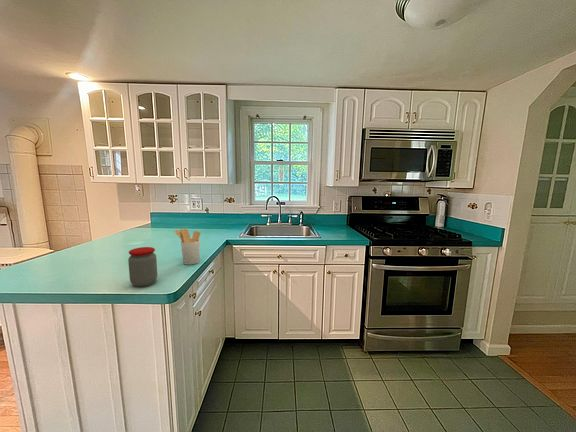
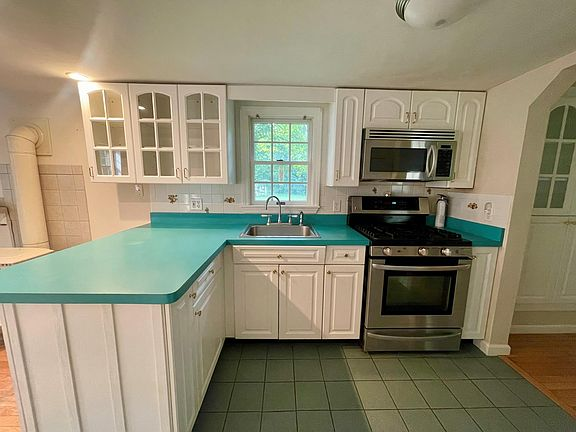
- utensil holder [174,227,202,266]
- jar [127,246,158,288]
